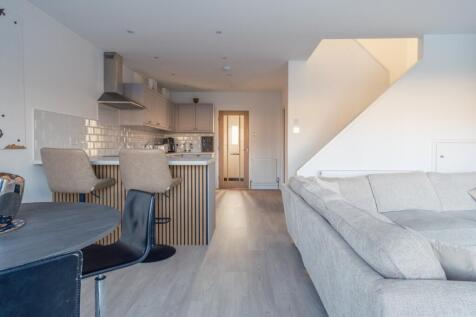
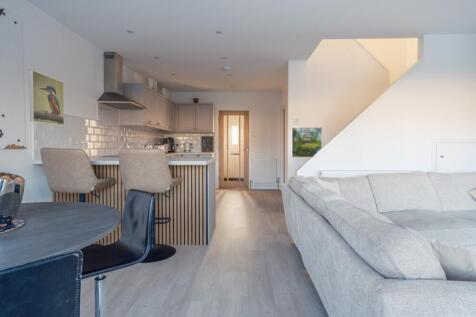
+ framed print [28,69,65,127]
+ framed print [291,126,323,158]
